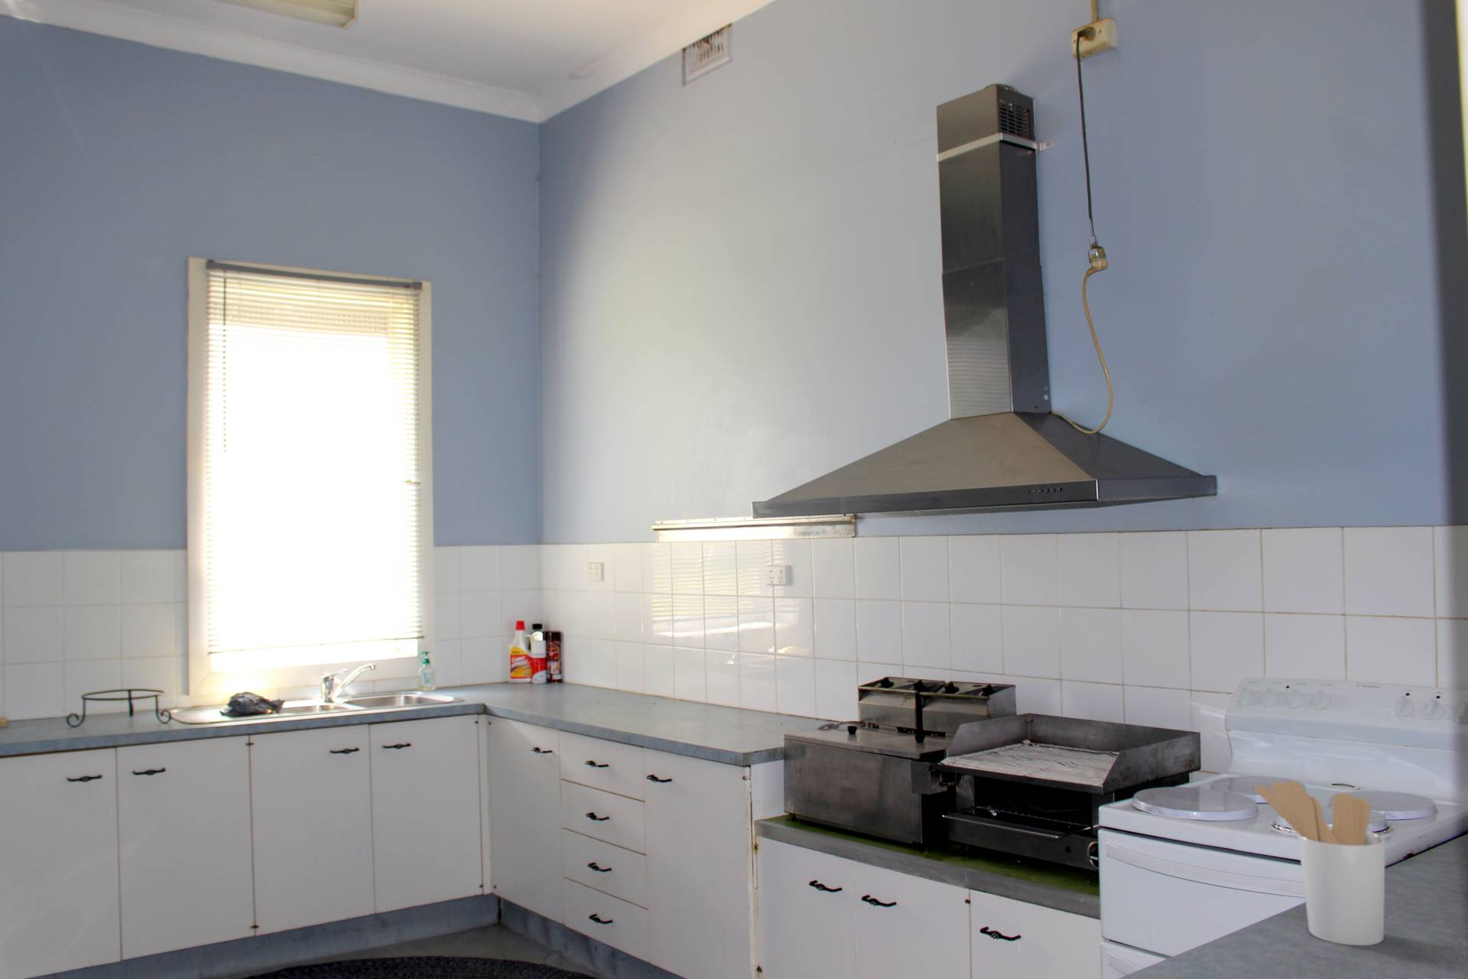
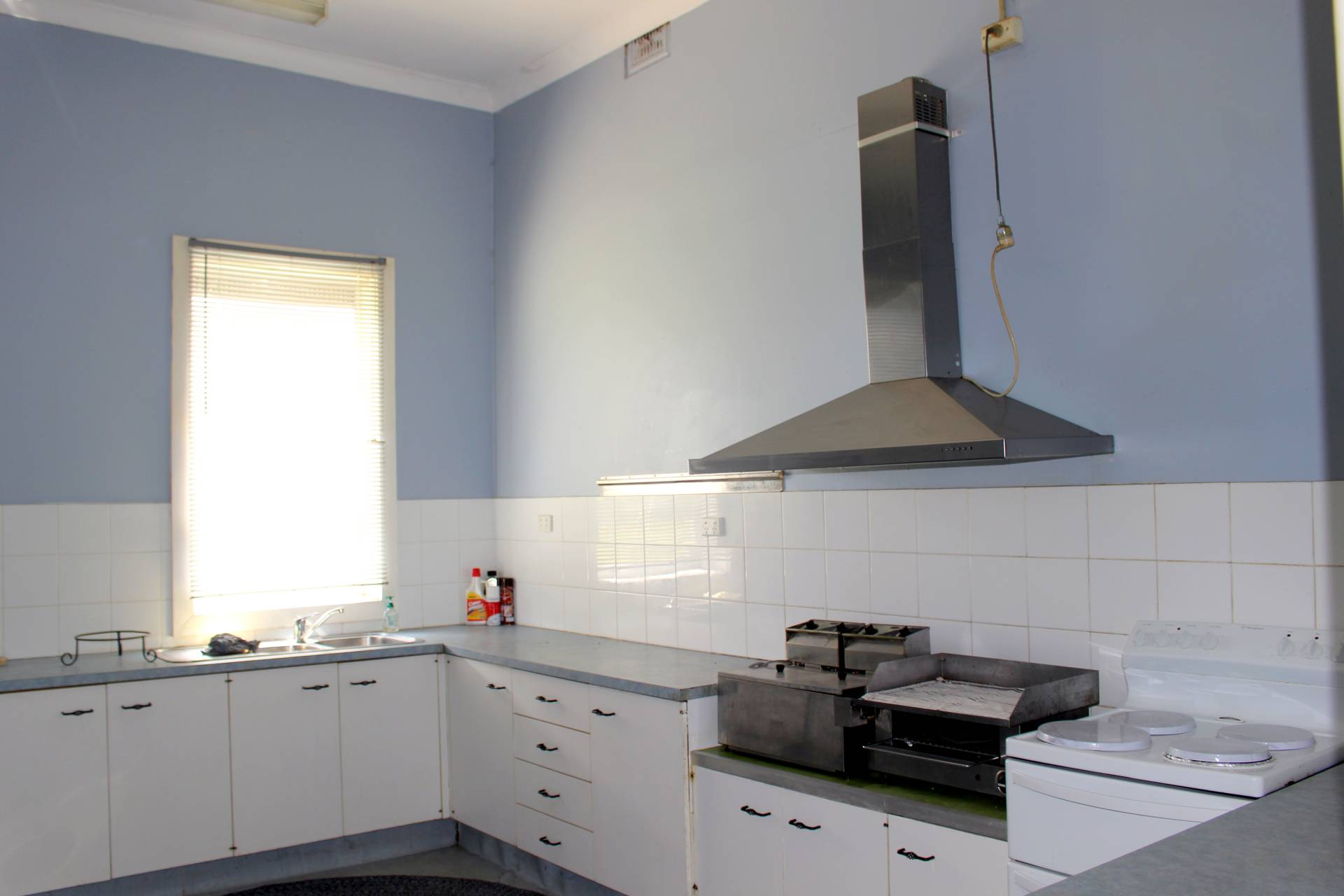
- utensil holder [1255,780,1386,946]
